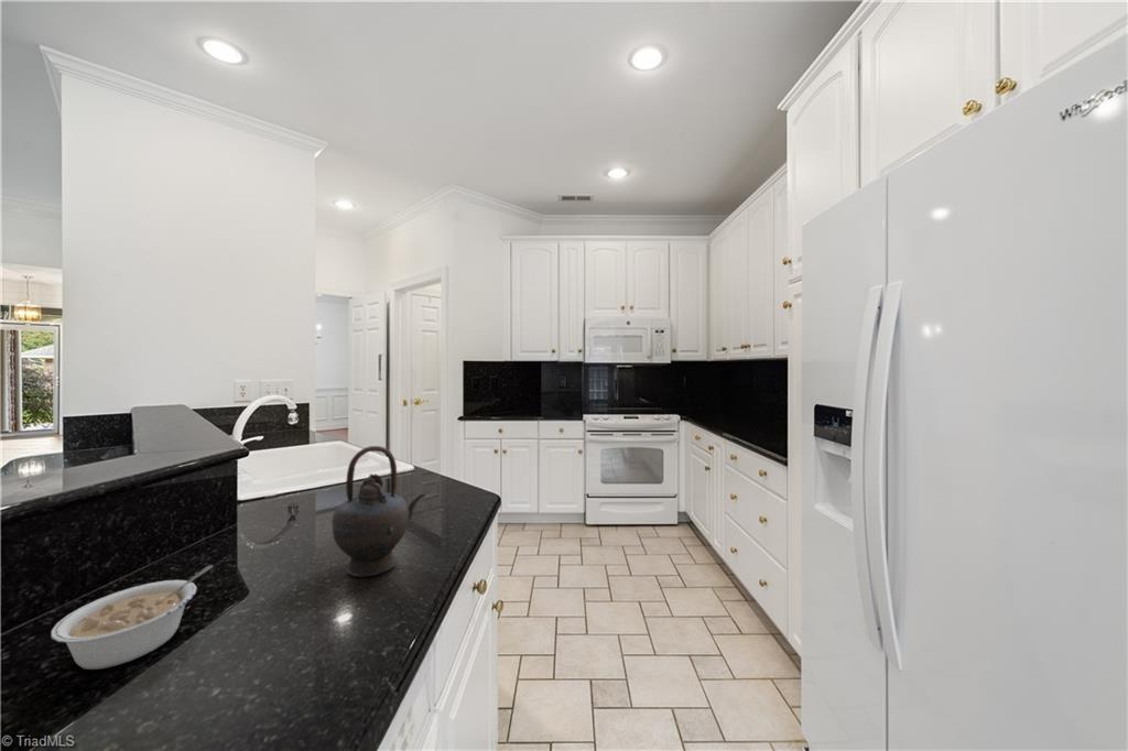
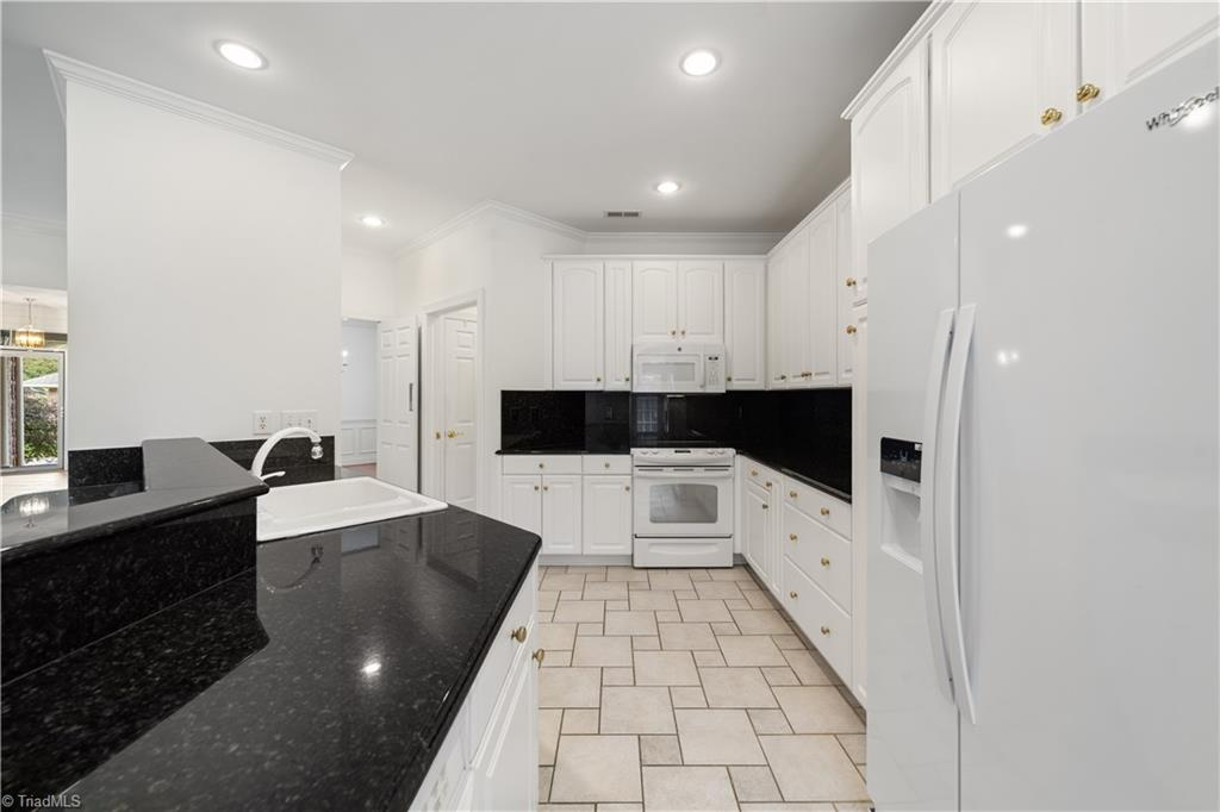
- teapot [330,445,426,578]
- legume [50,564,214,671]
